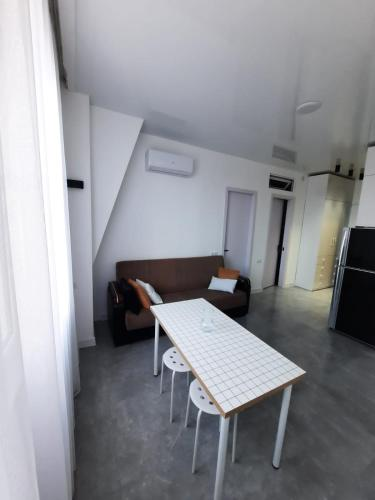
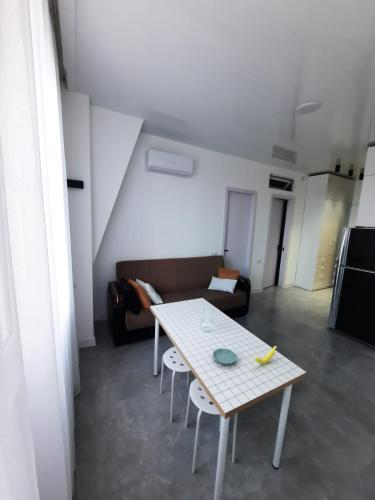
+ saucer [212,347,238,366]
+ banana [254,345,278,365]
